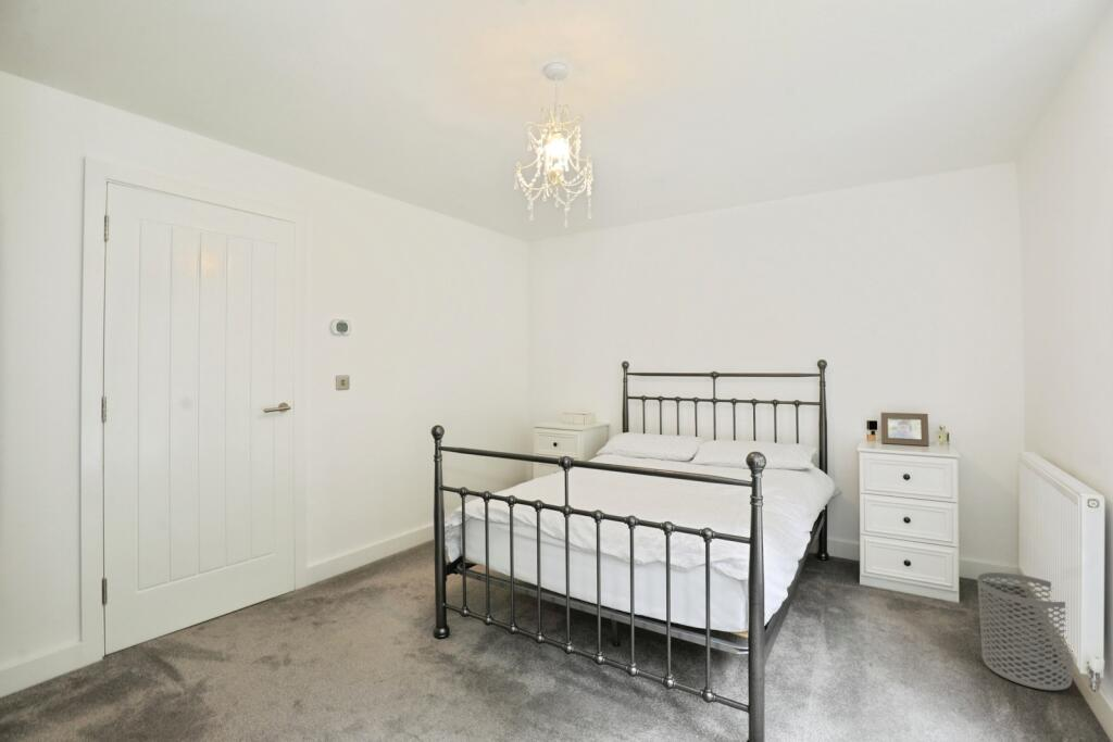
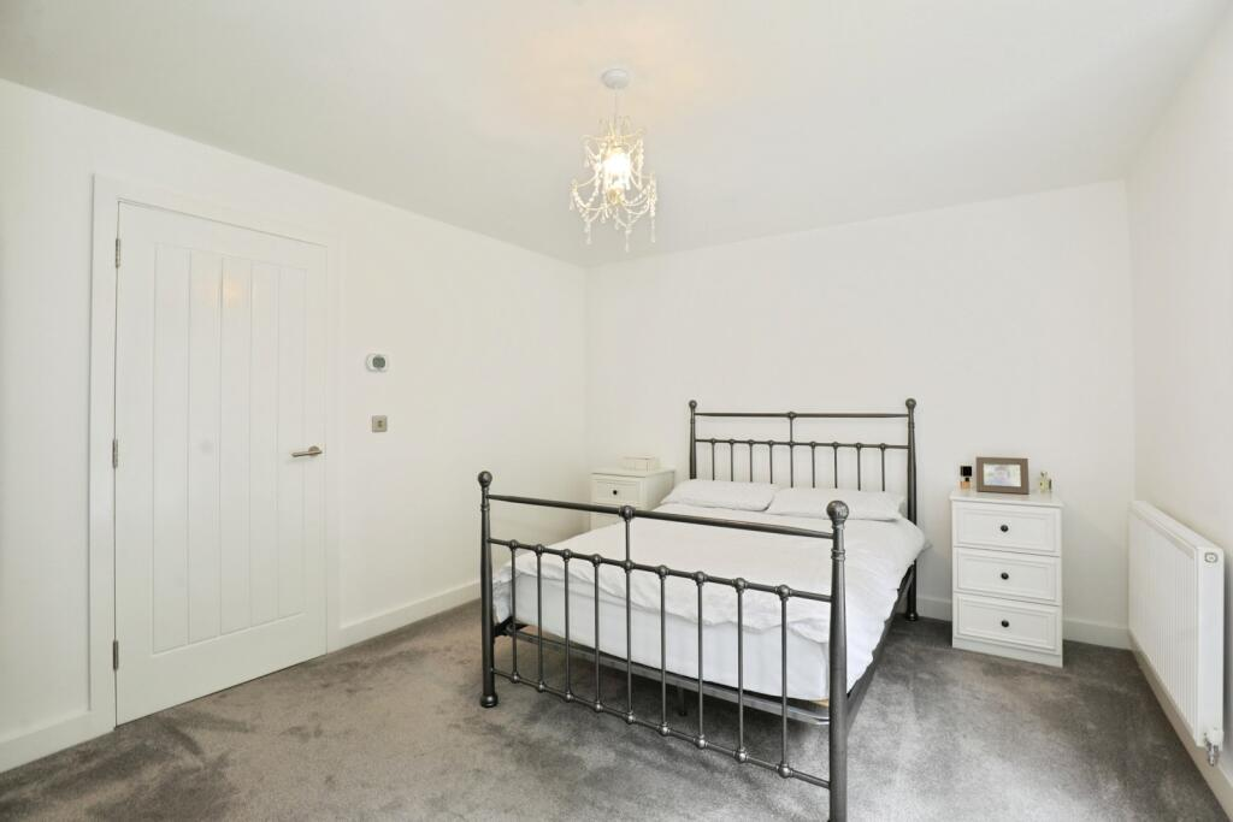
- waste bin [977,571,1074,691]
